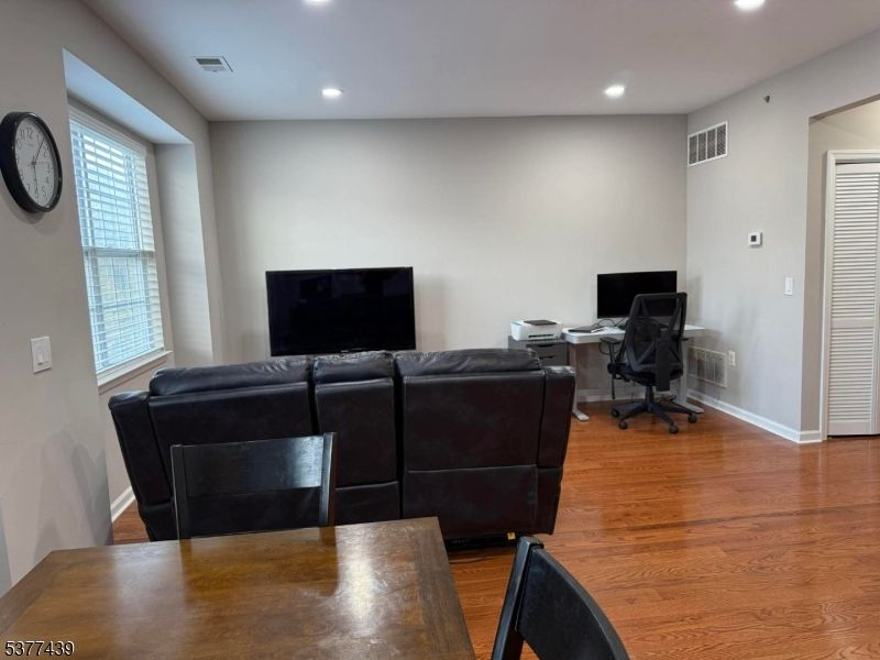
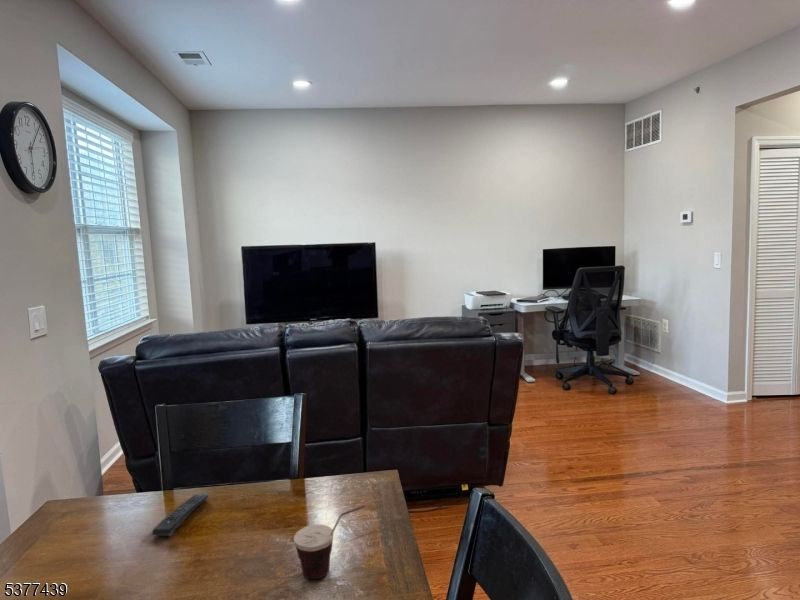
+ cup [293,504,366,580]
+ remote control [151,492,210,537]
